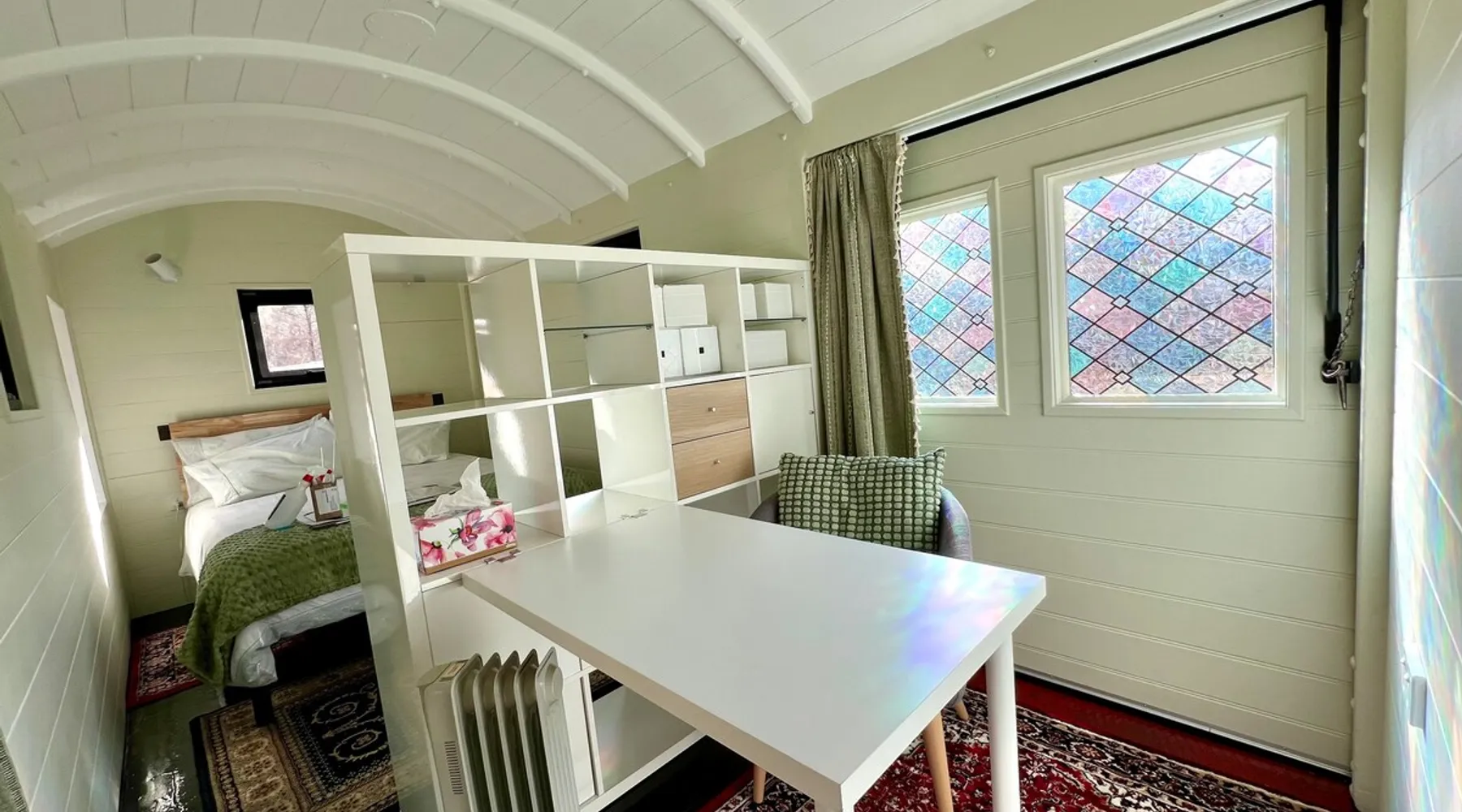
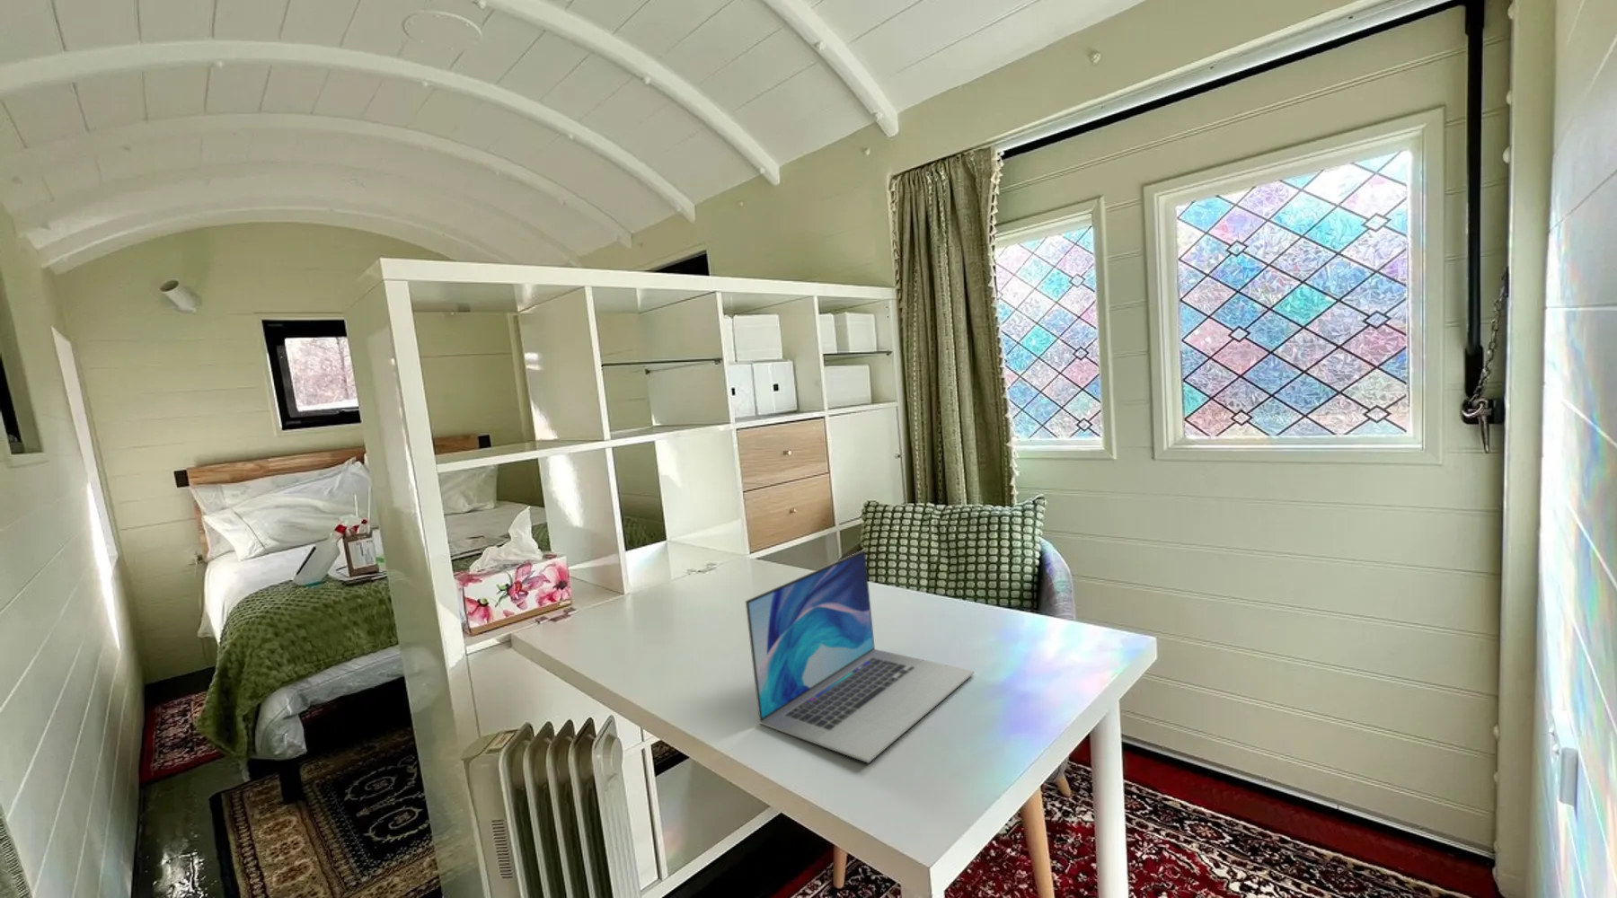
+ laptop [744,549,974,764]
